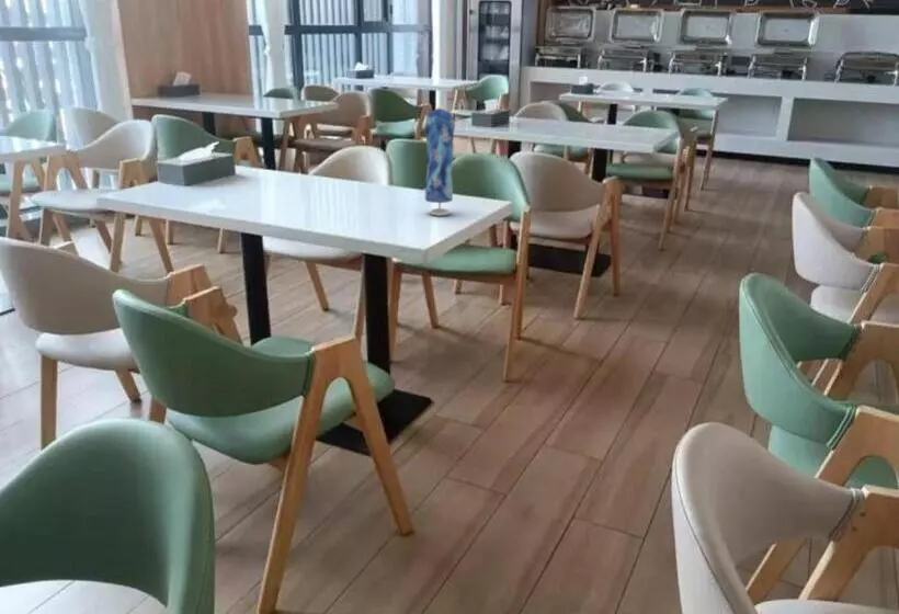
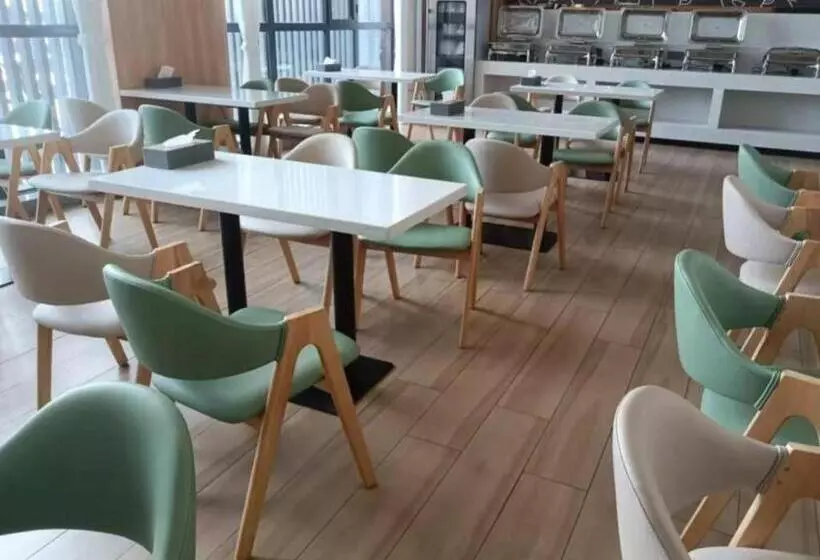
- dress [423,105,456,217]
